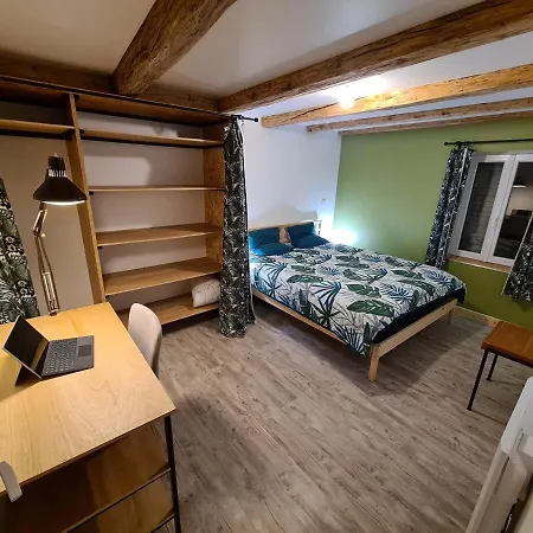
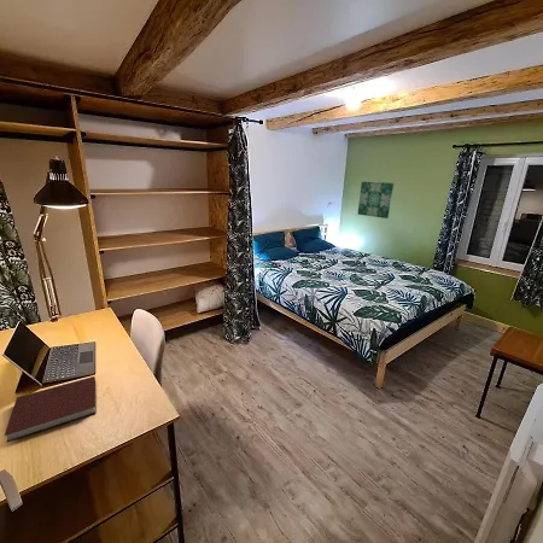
+ notebook [4,375,98,443]
+ wall art [357,181,395,220]
